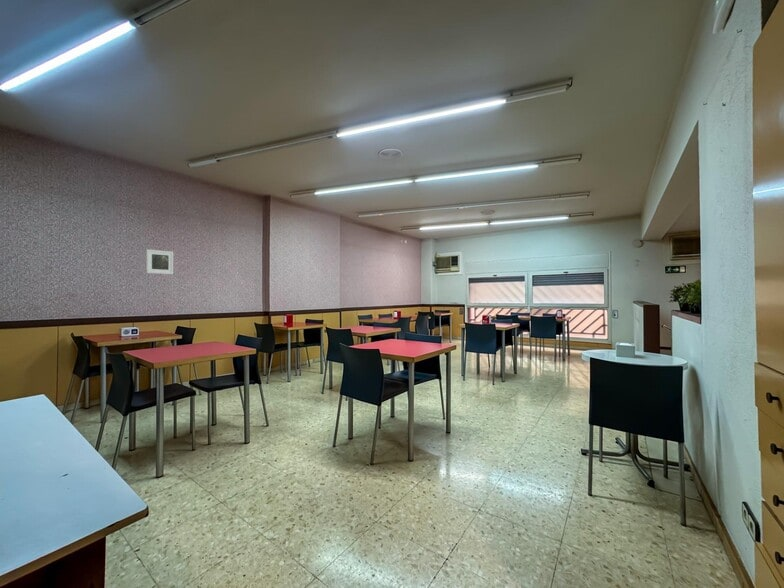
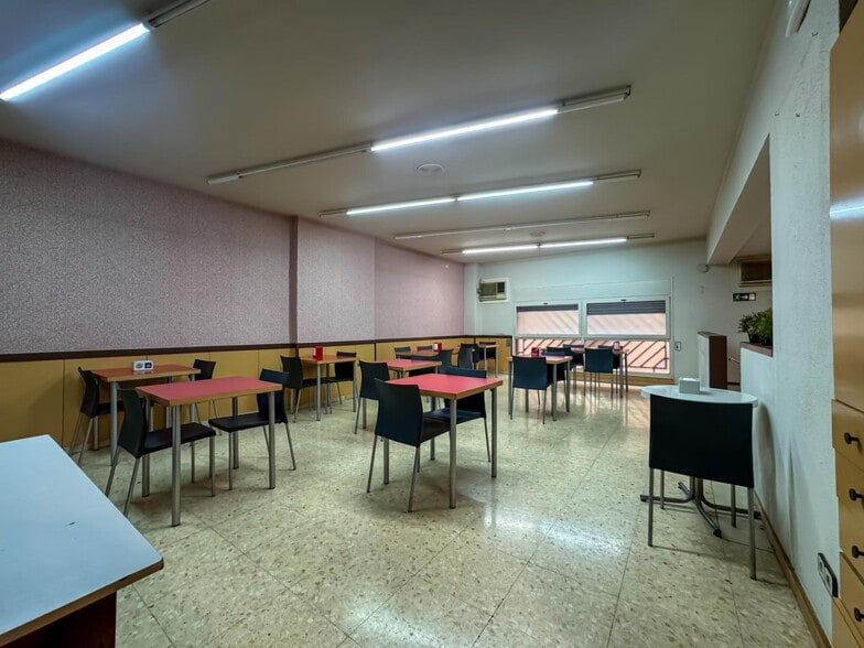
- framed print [145,248,174,275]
